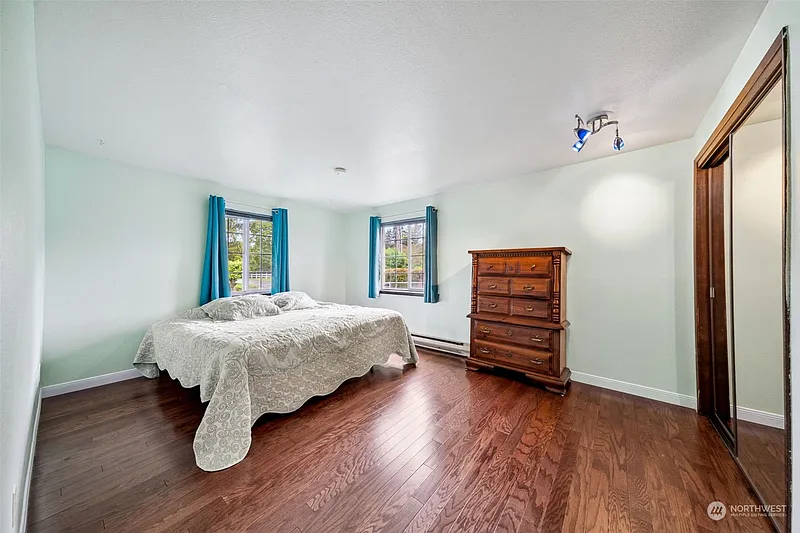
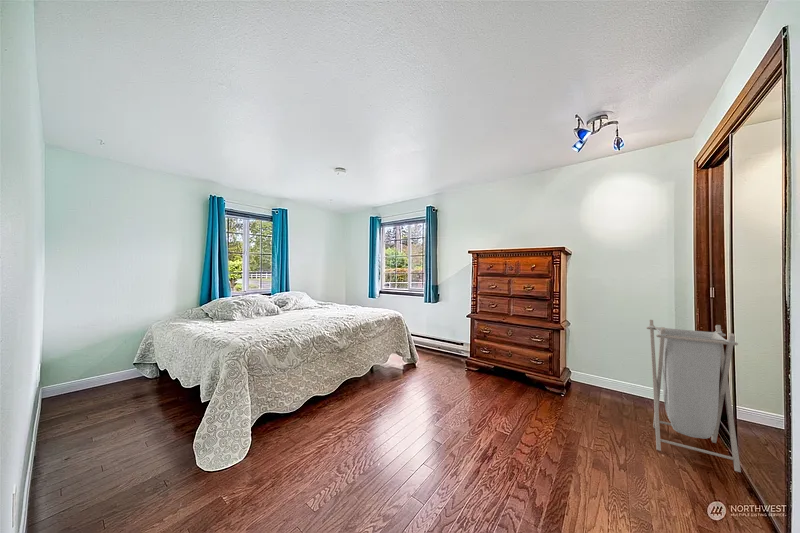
+ laundry hamper [645,319,742,473]
